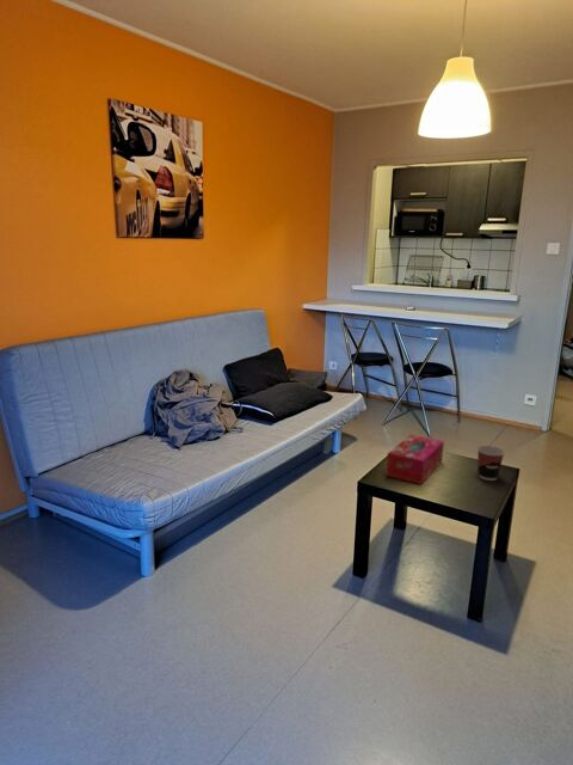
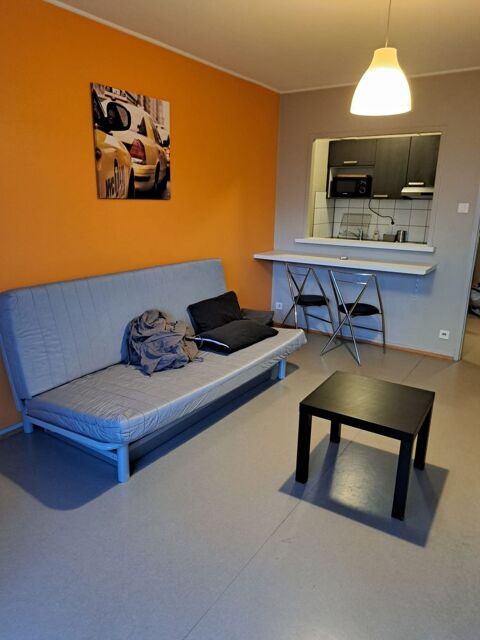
- tissue box [384,433,445,485]
- cup [476,445,506,482]
